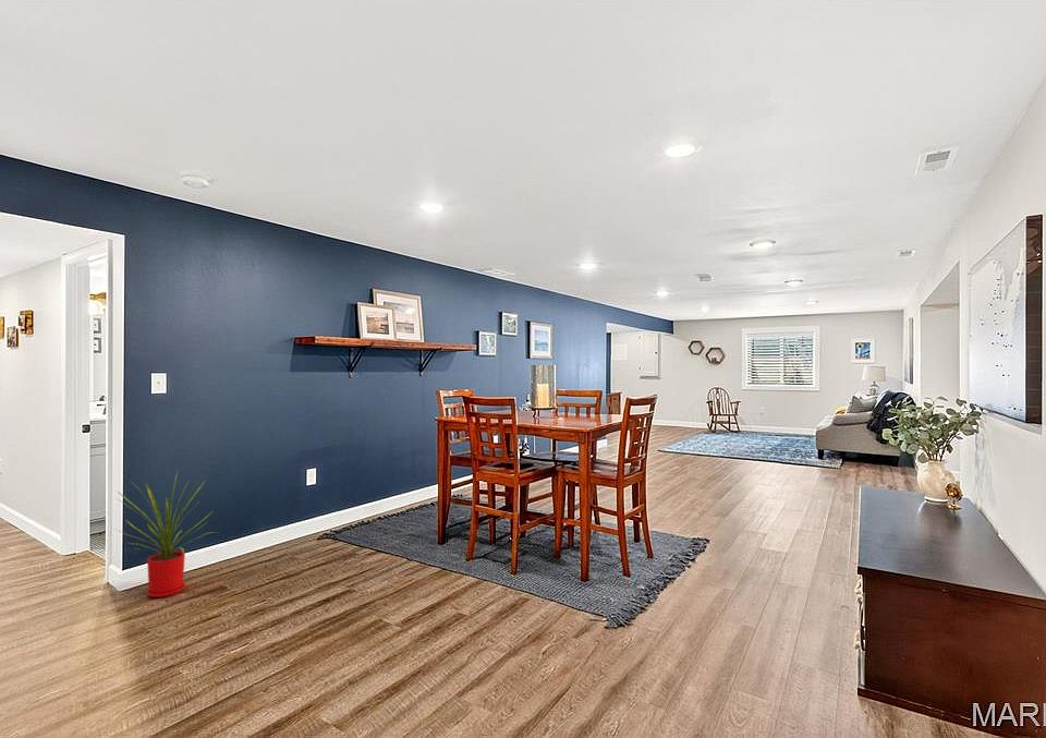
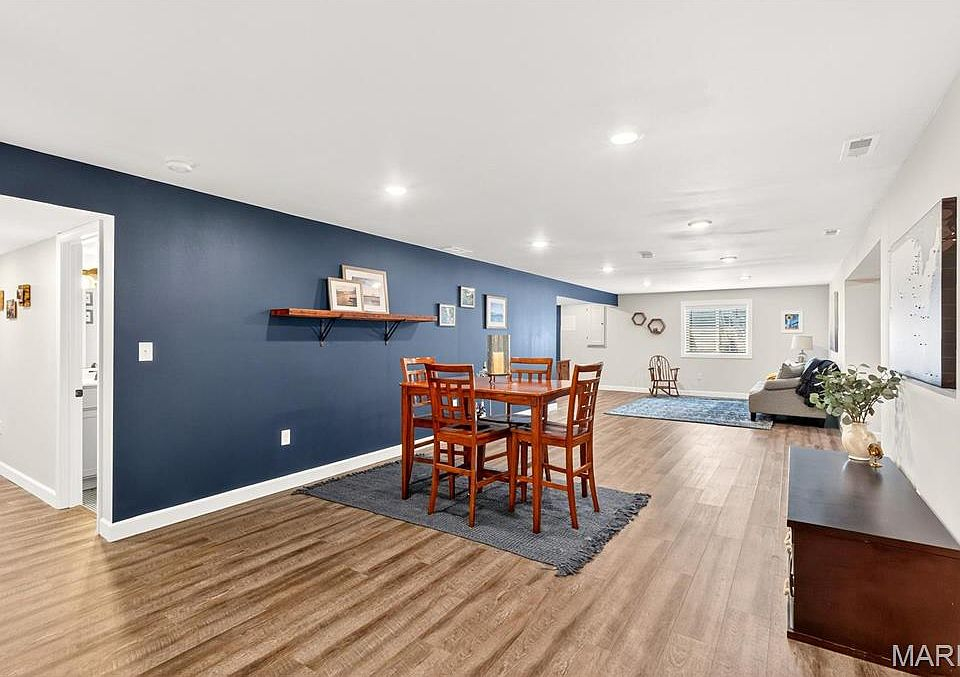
- house plant [115,471,219,598]
